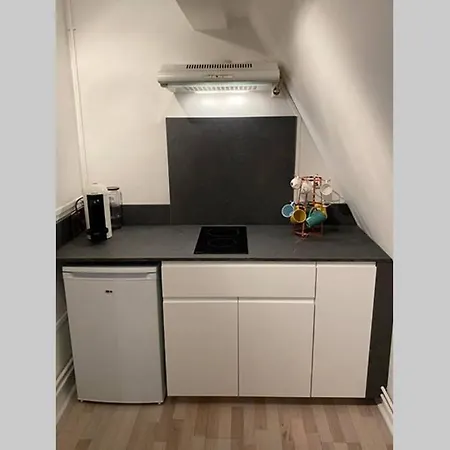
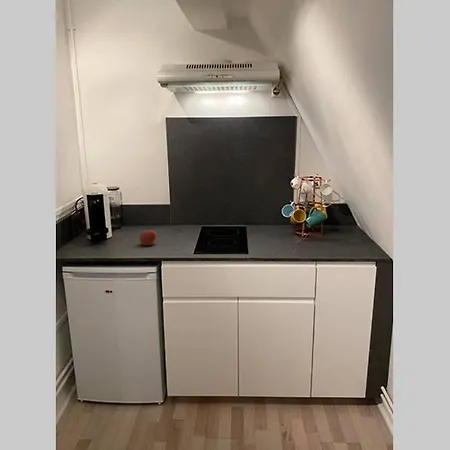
+ apple [139,229,157,247]
